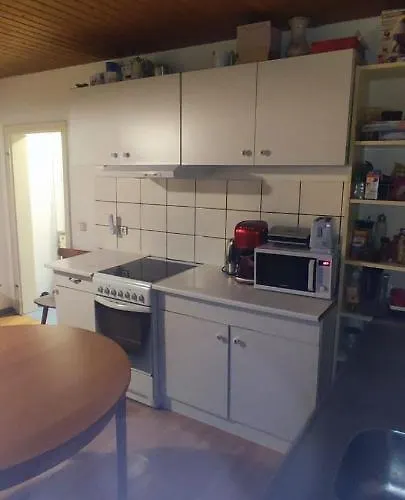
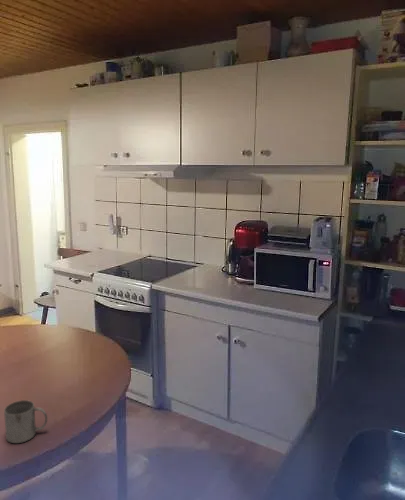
+ mug [3,399,48,444]
